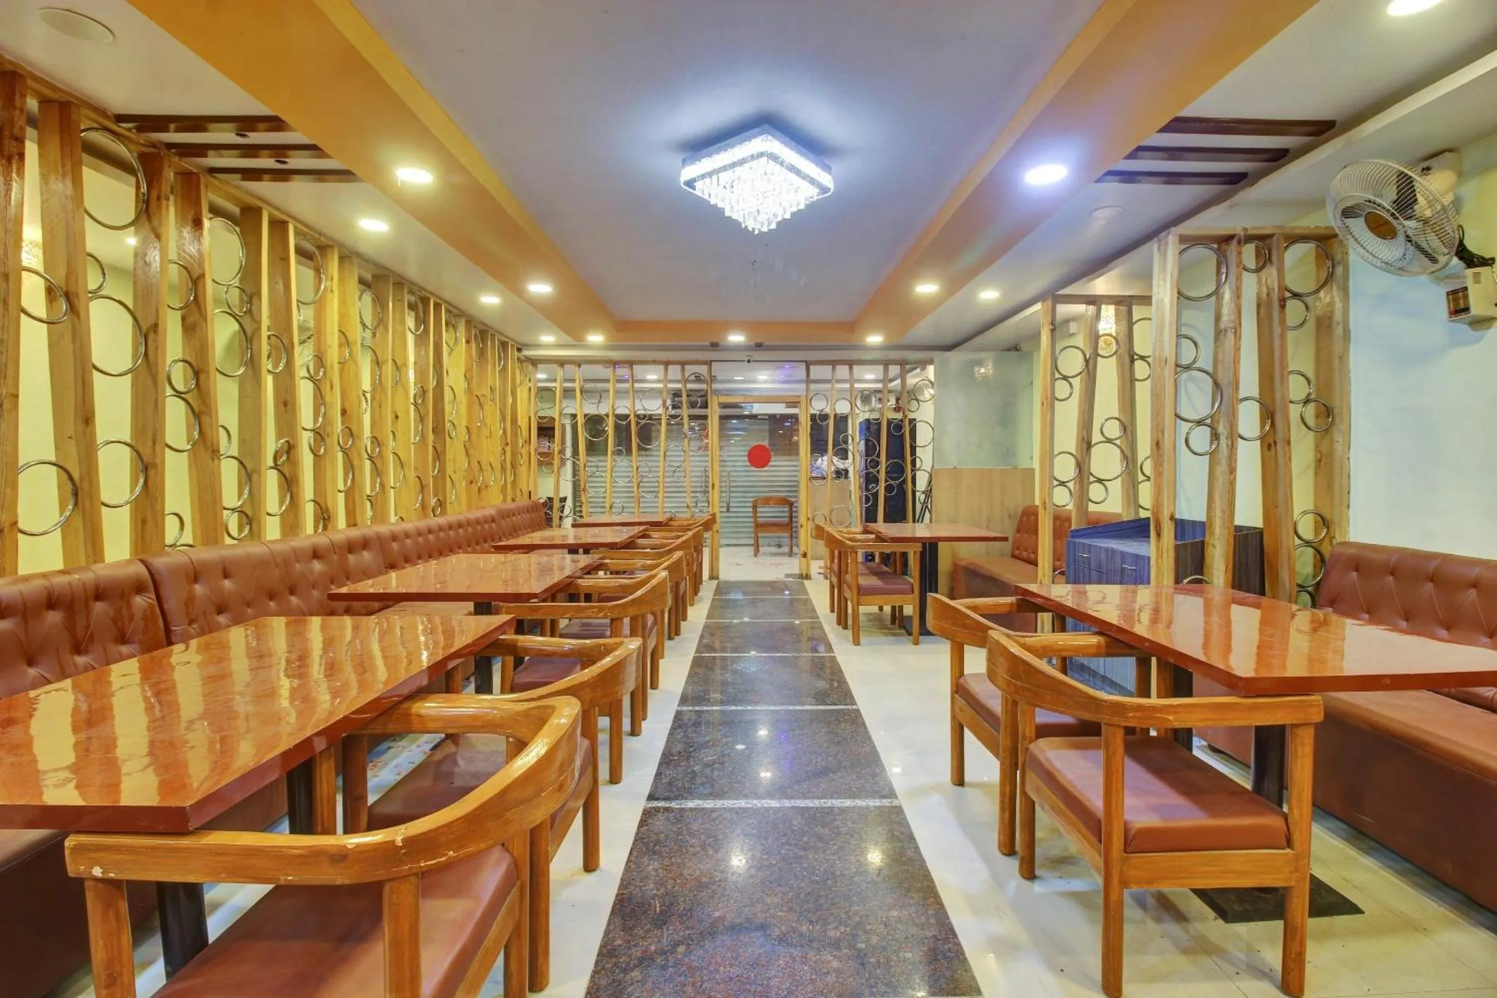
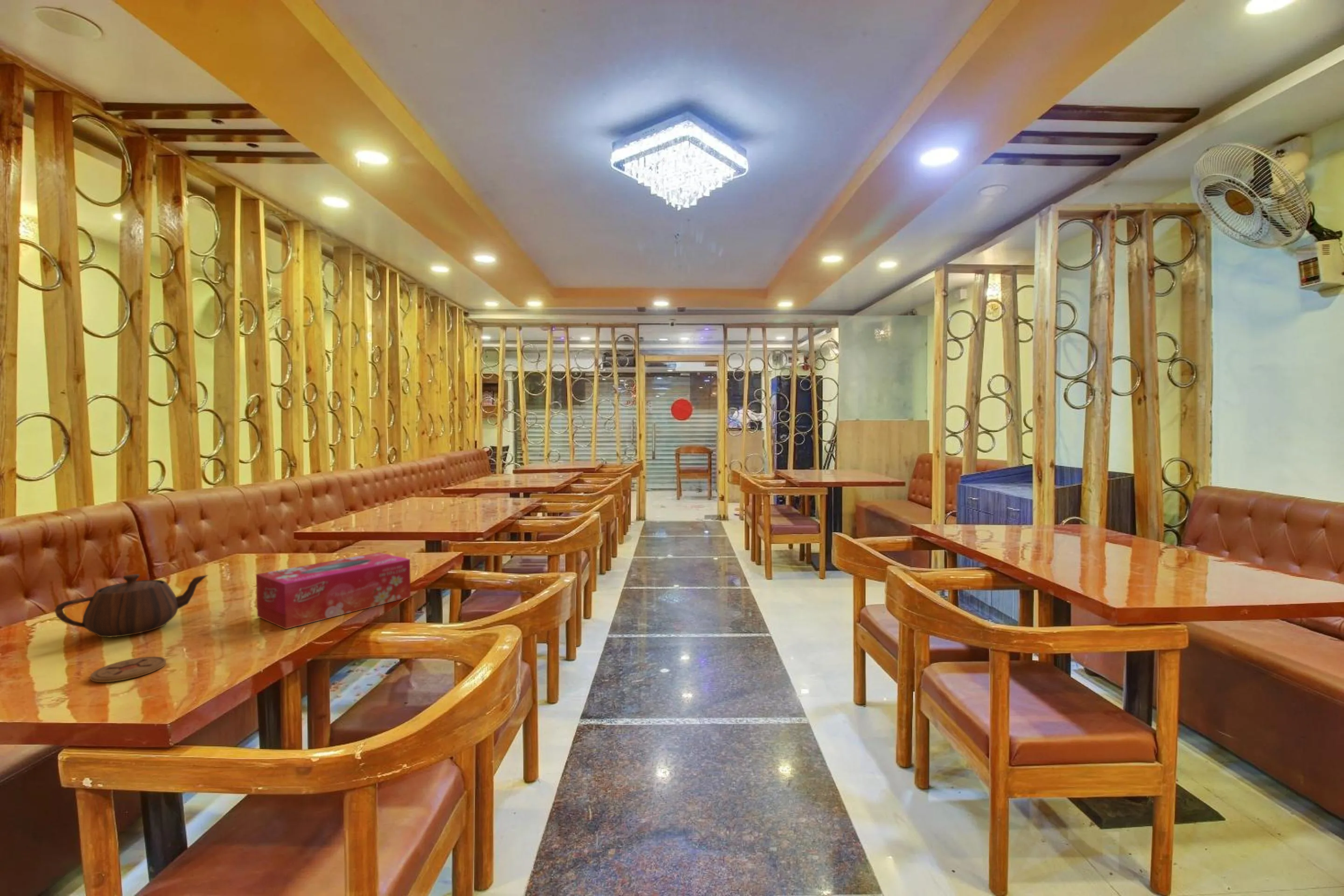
+ teapot [54,574,209,638]
+ tissue box [256,552,411,630]
+ coaster [90,656,167,683]
